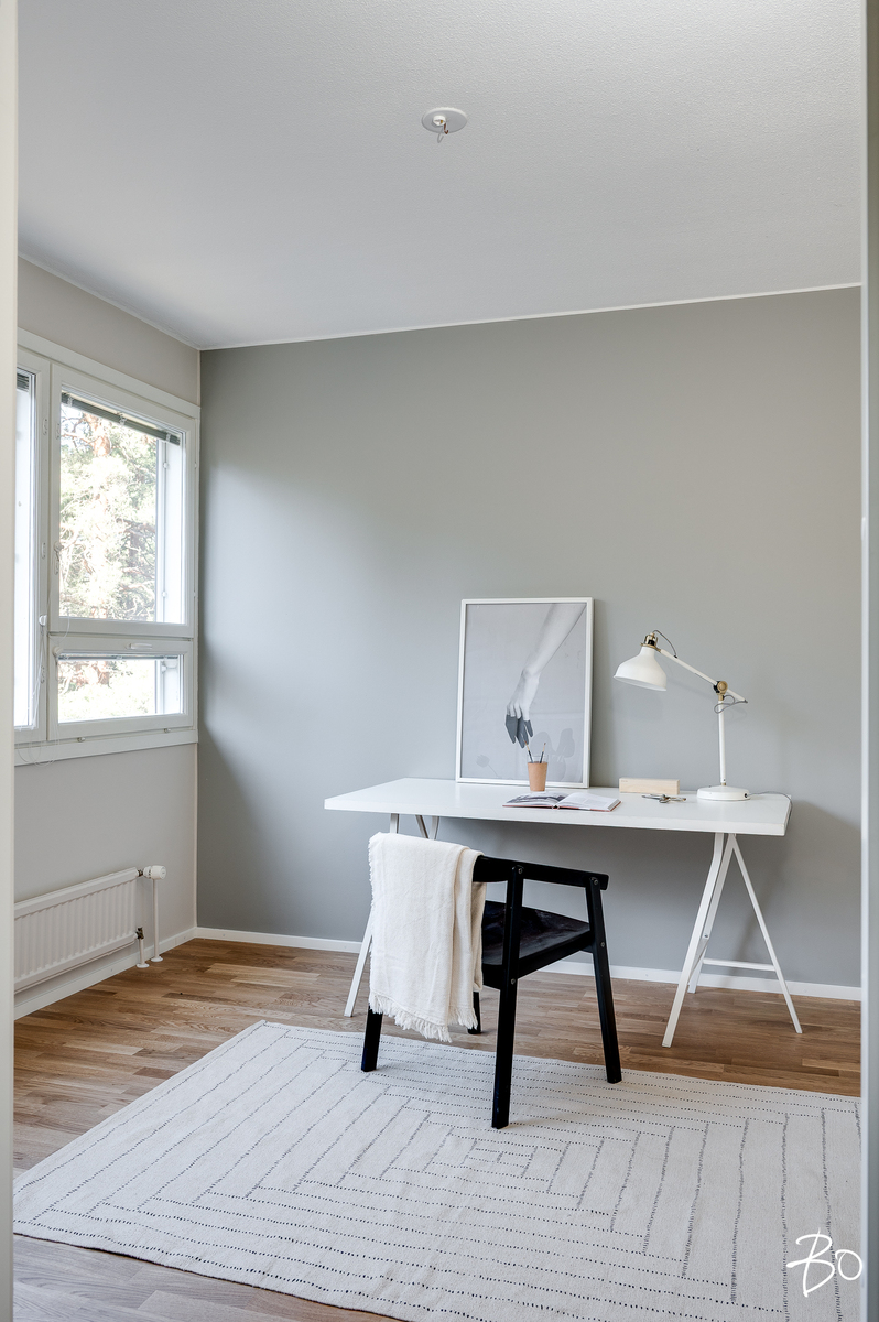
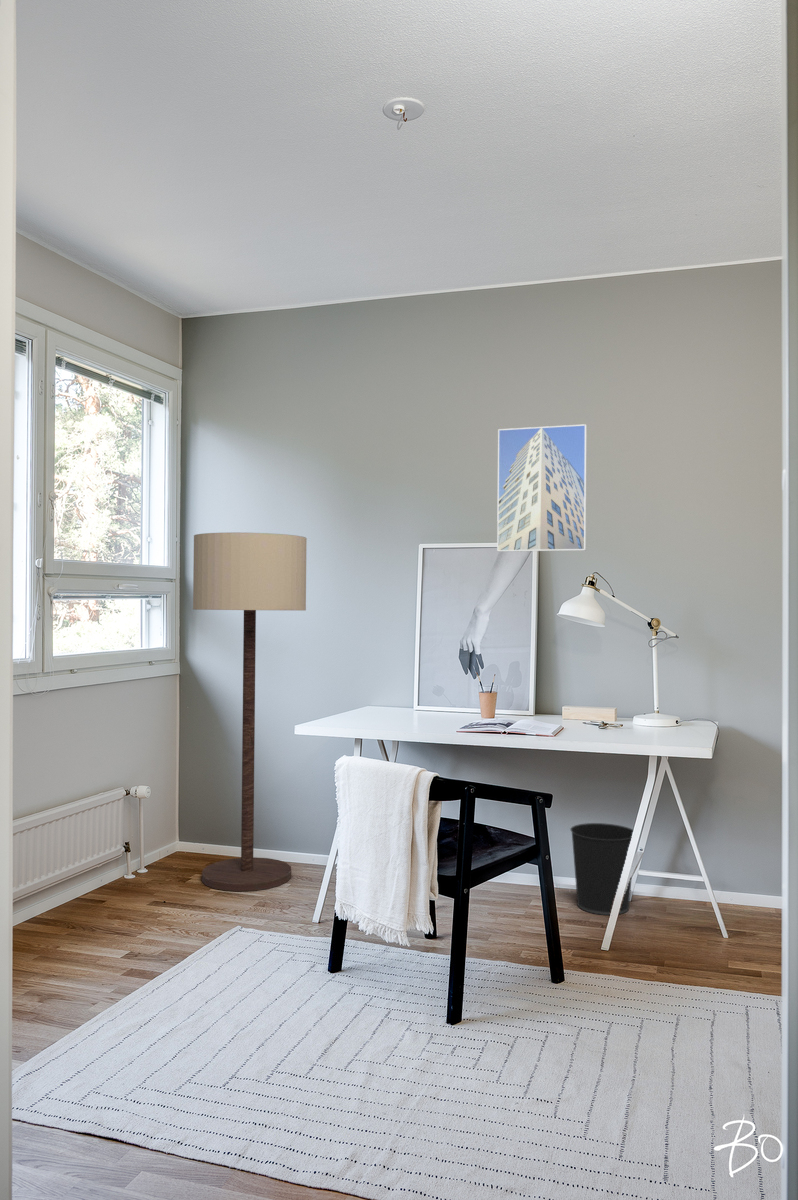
+ wastebasket [569,822,634,916]
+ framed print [496,423,588,553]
+ floor lamp [192,531,308,893]
